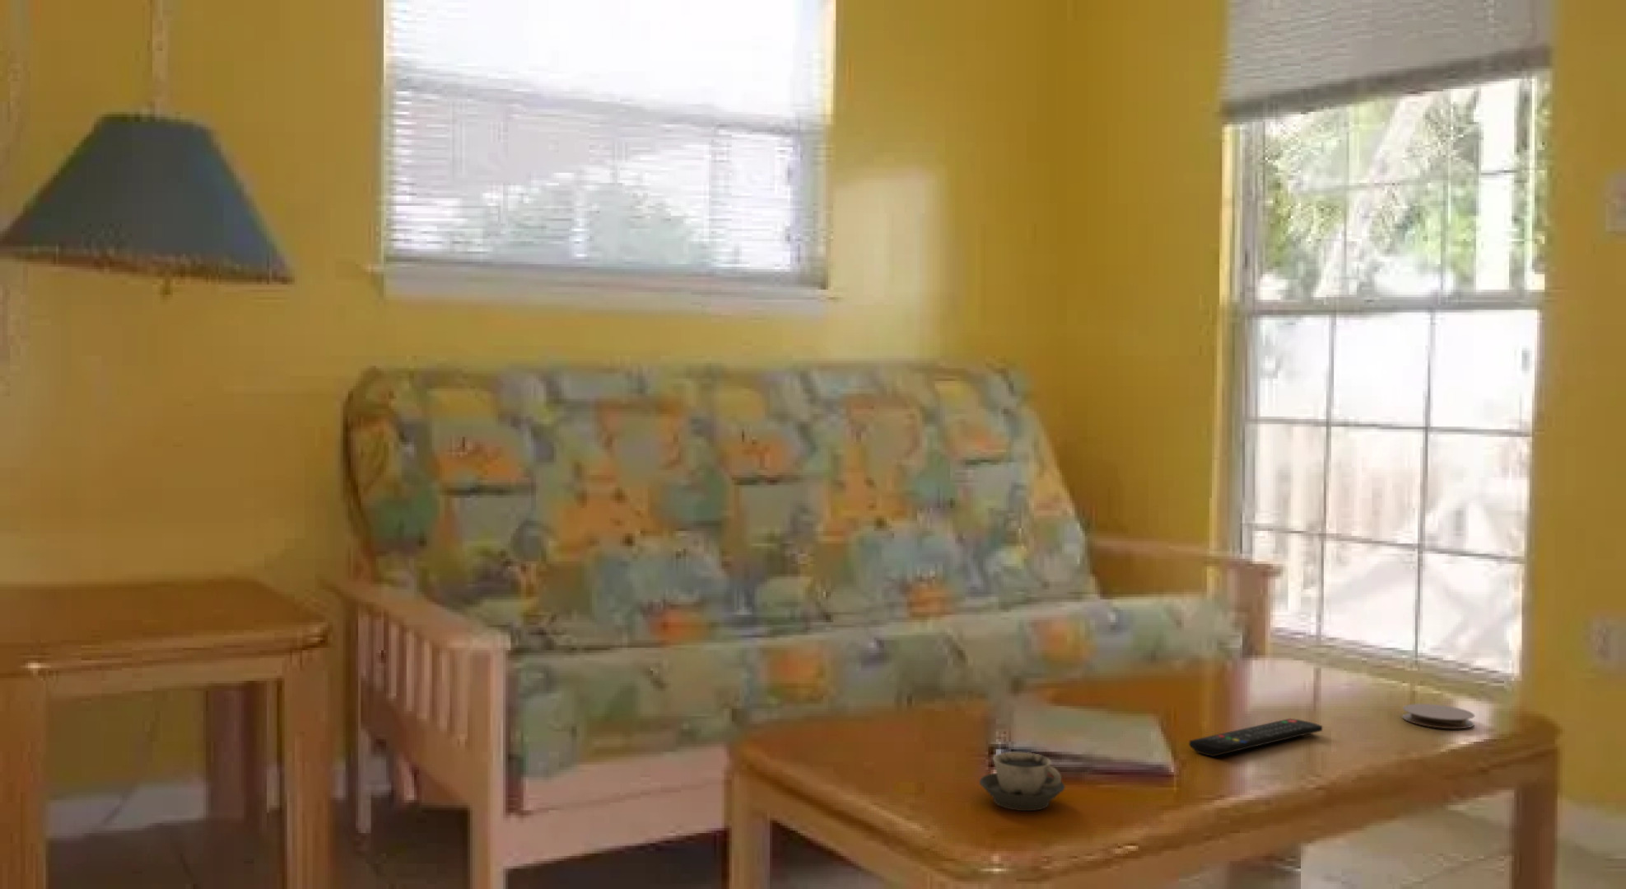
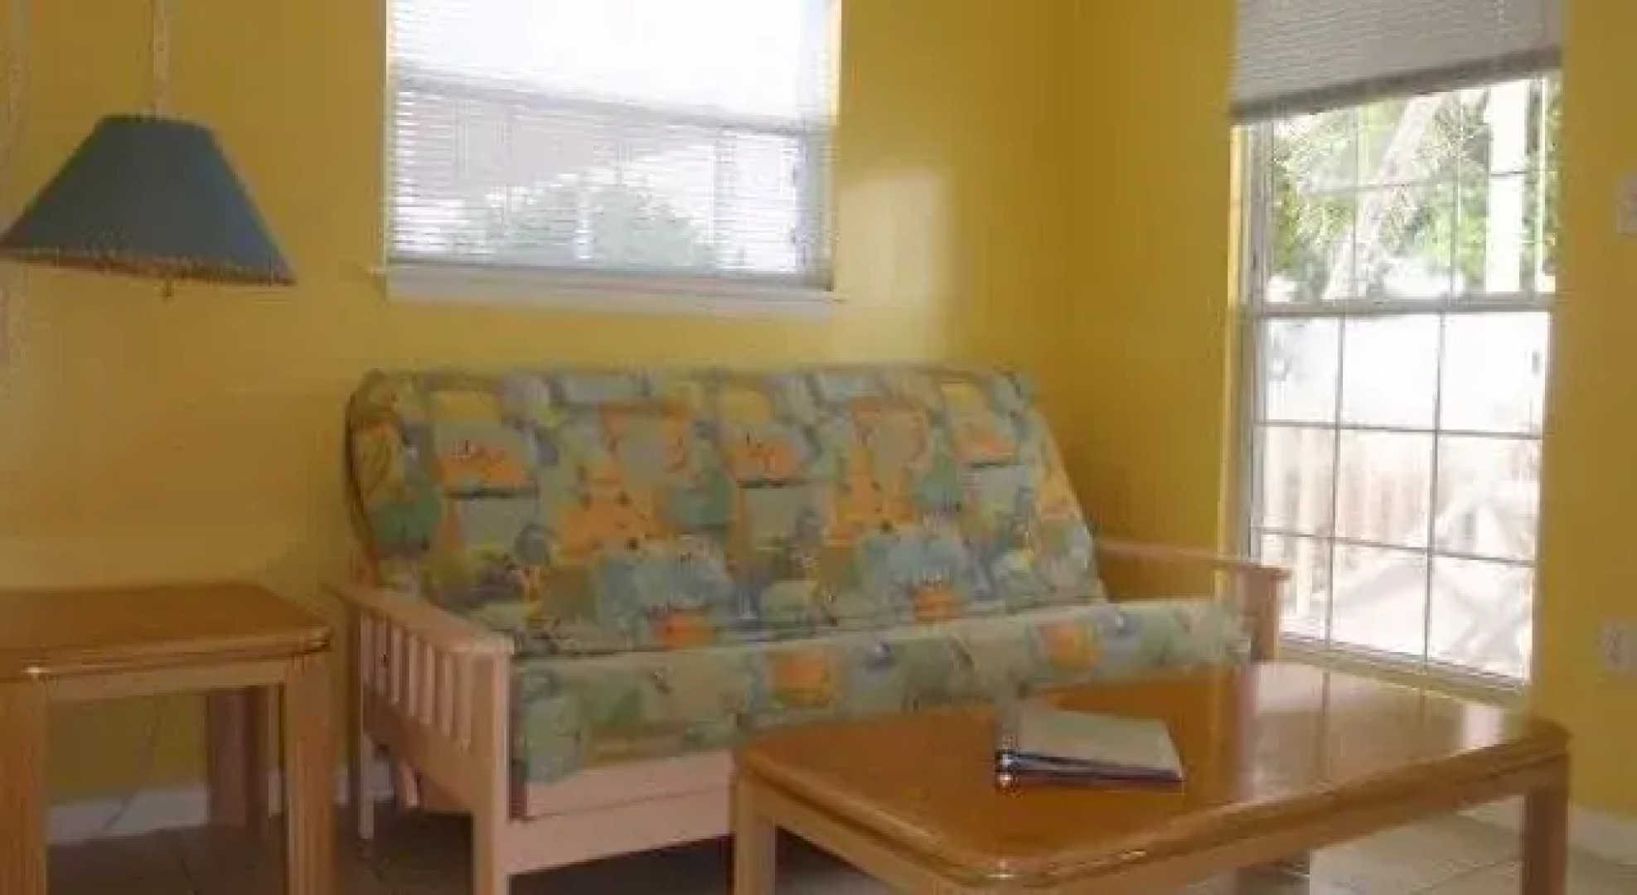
- coaster [1402,703,1475,729]
- cup [979,751,1065,811]
- remote control [1188,718,1323,758]
